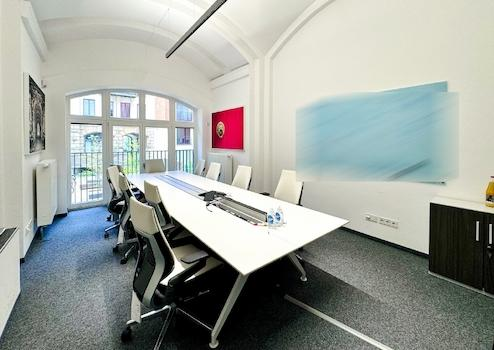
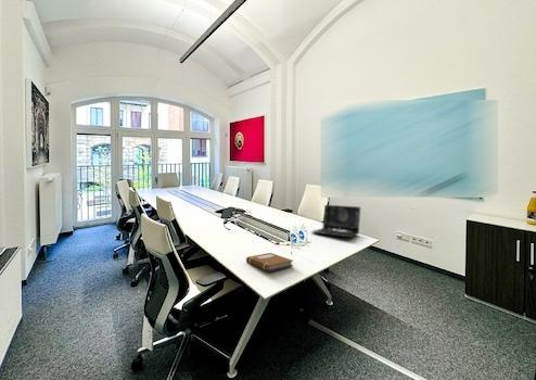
+ laptop computer [310,204,361,238]
+ notebook [245,252,294,273]
